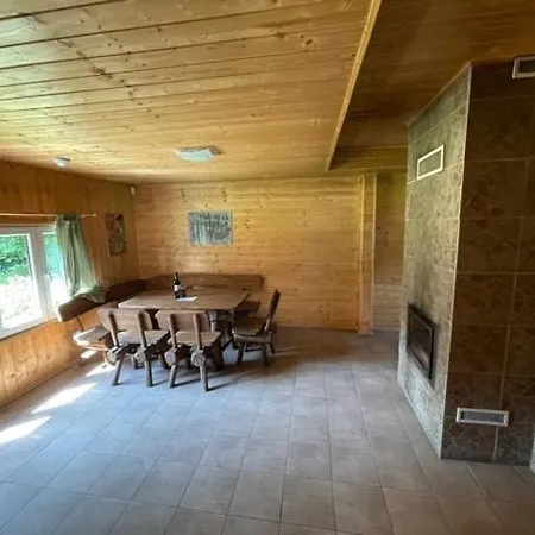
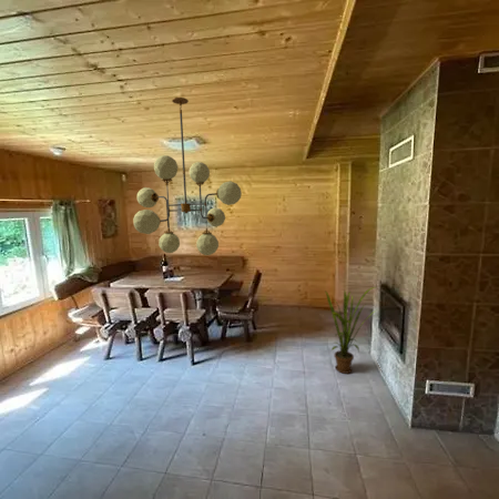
+ house plant [324,286,377,375]
+ chandelier [132,96,243,256]
